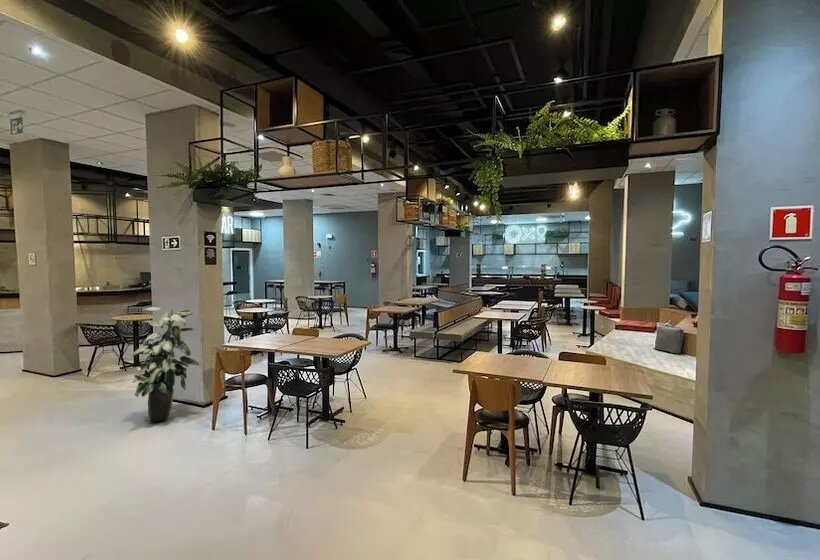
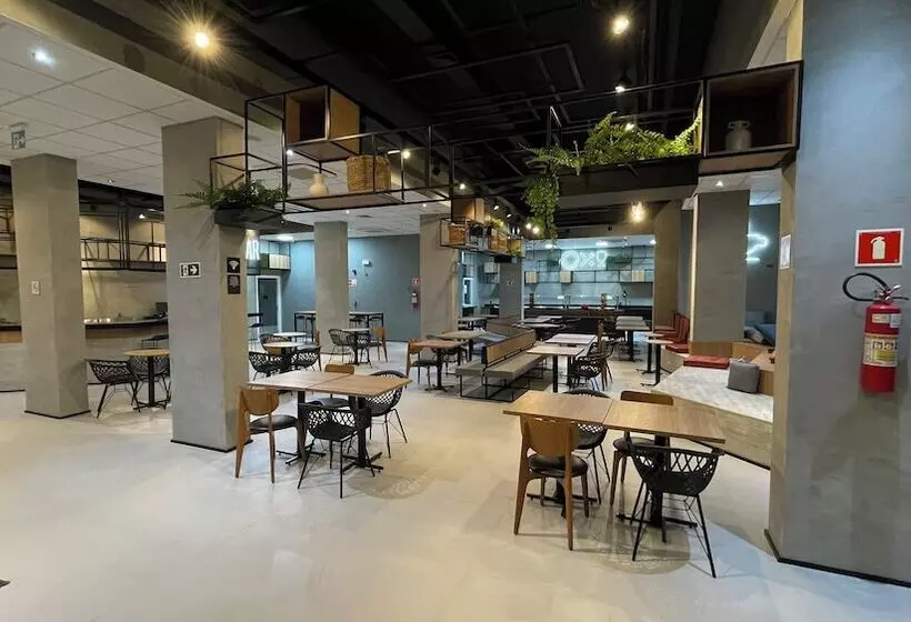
- indoor plant [131,306,200,423]
